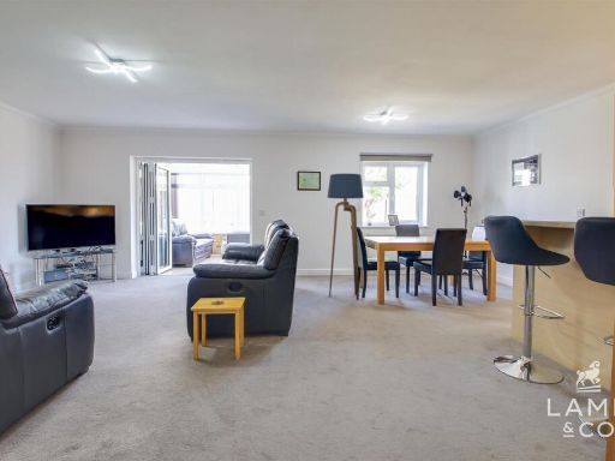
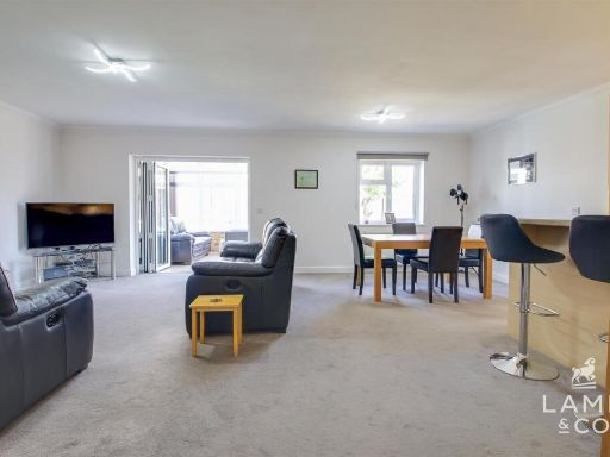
- floor lamp [327,173,365,301]
